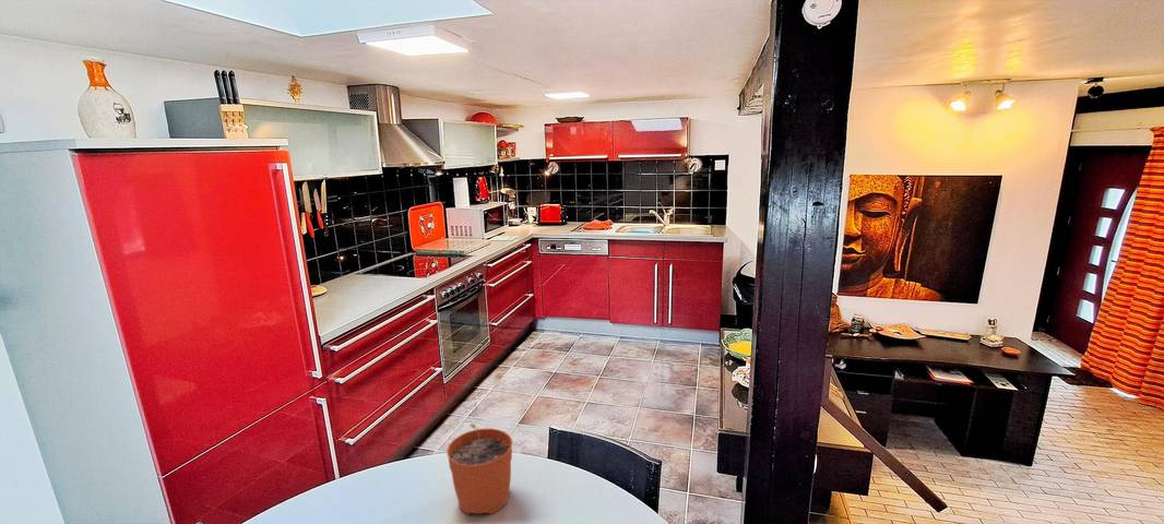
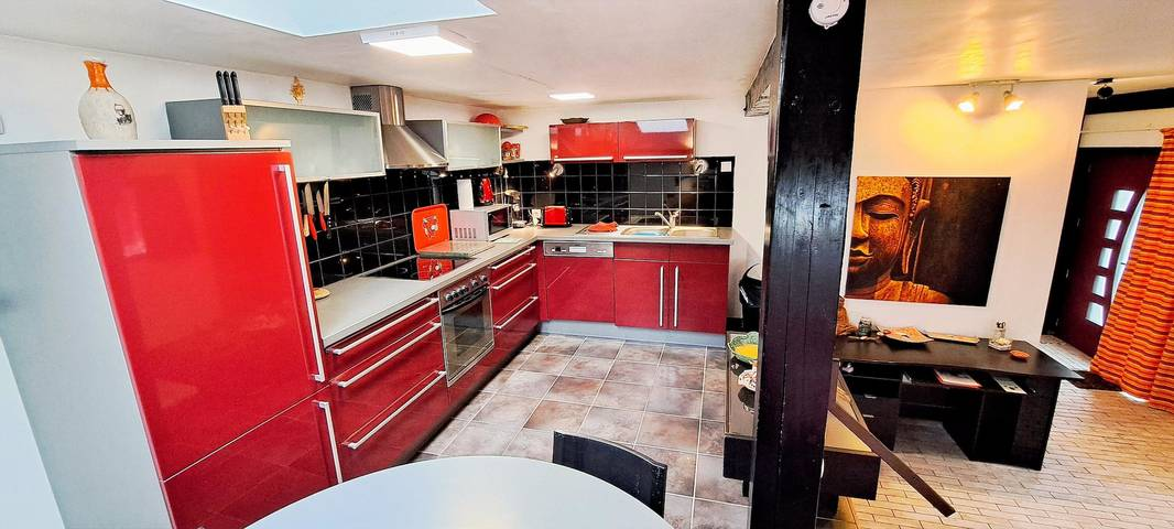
- plant pot [446,422,513,516]
